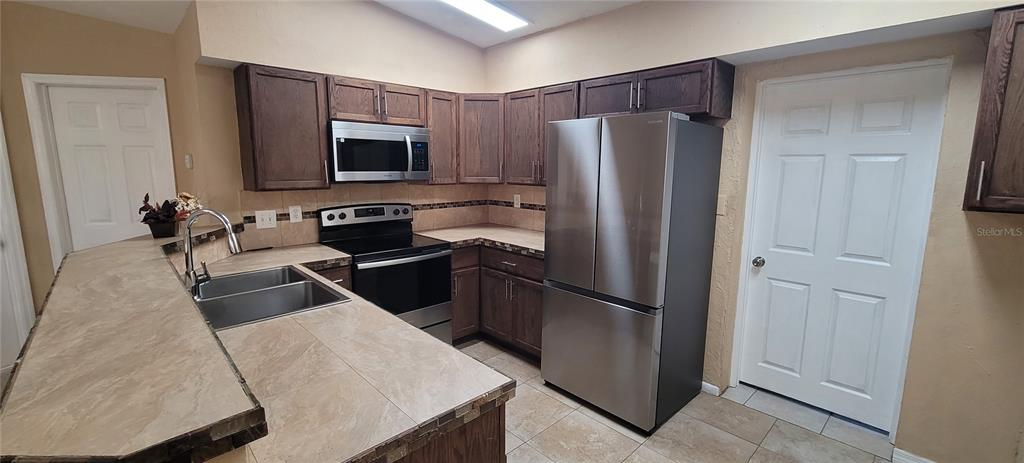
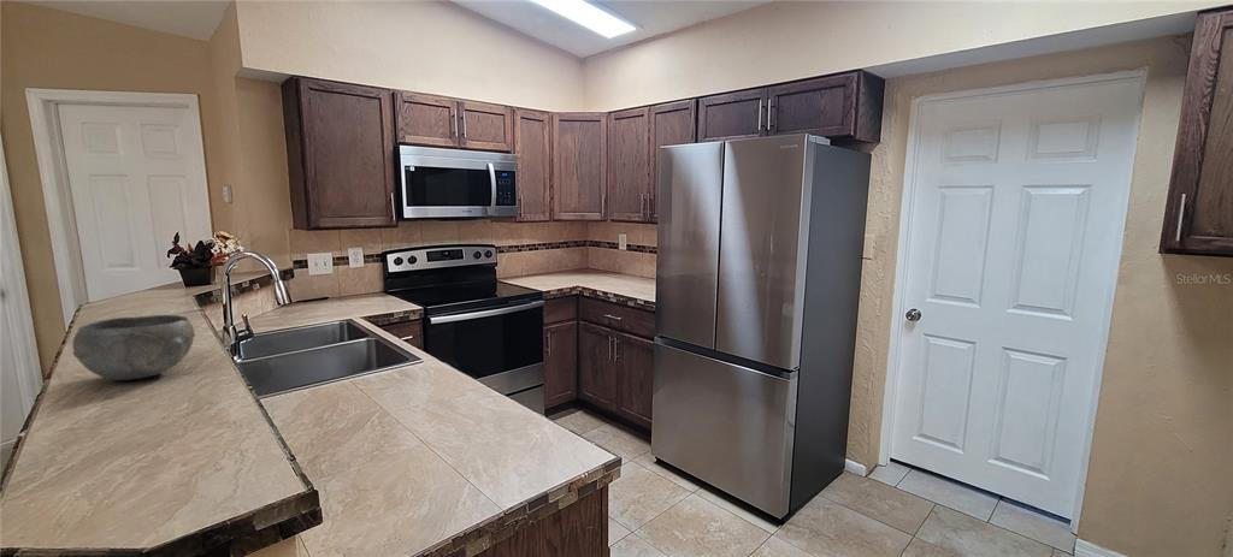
+ bowl [71,314,196,381]
